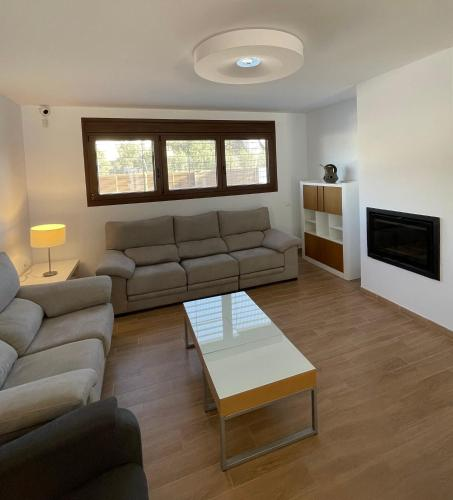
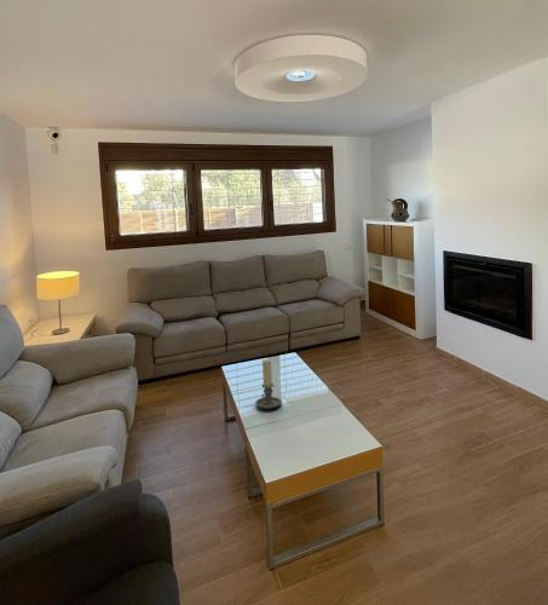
+ candle holder [254,358,283,410]
